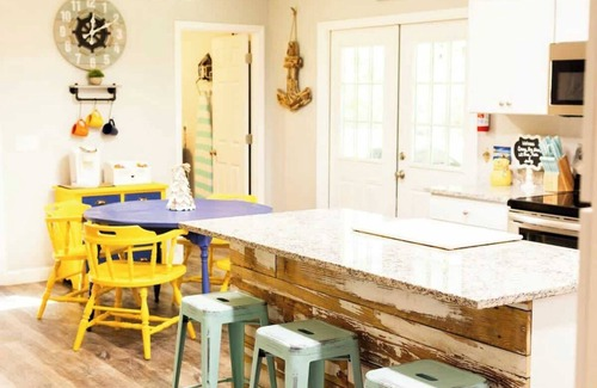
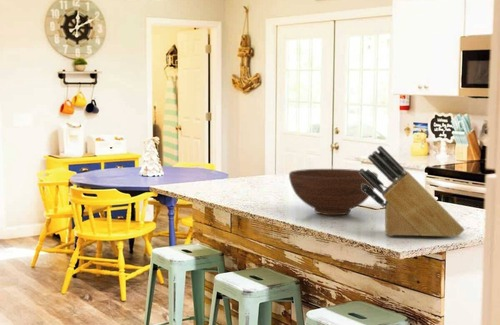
+ fruit bowl [288,168,379,216]
+ knife block [359,145,465,239]
